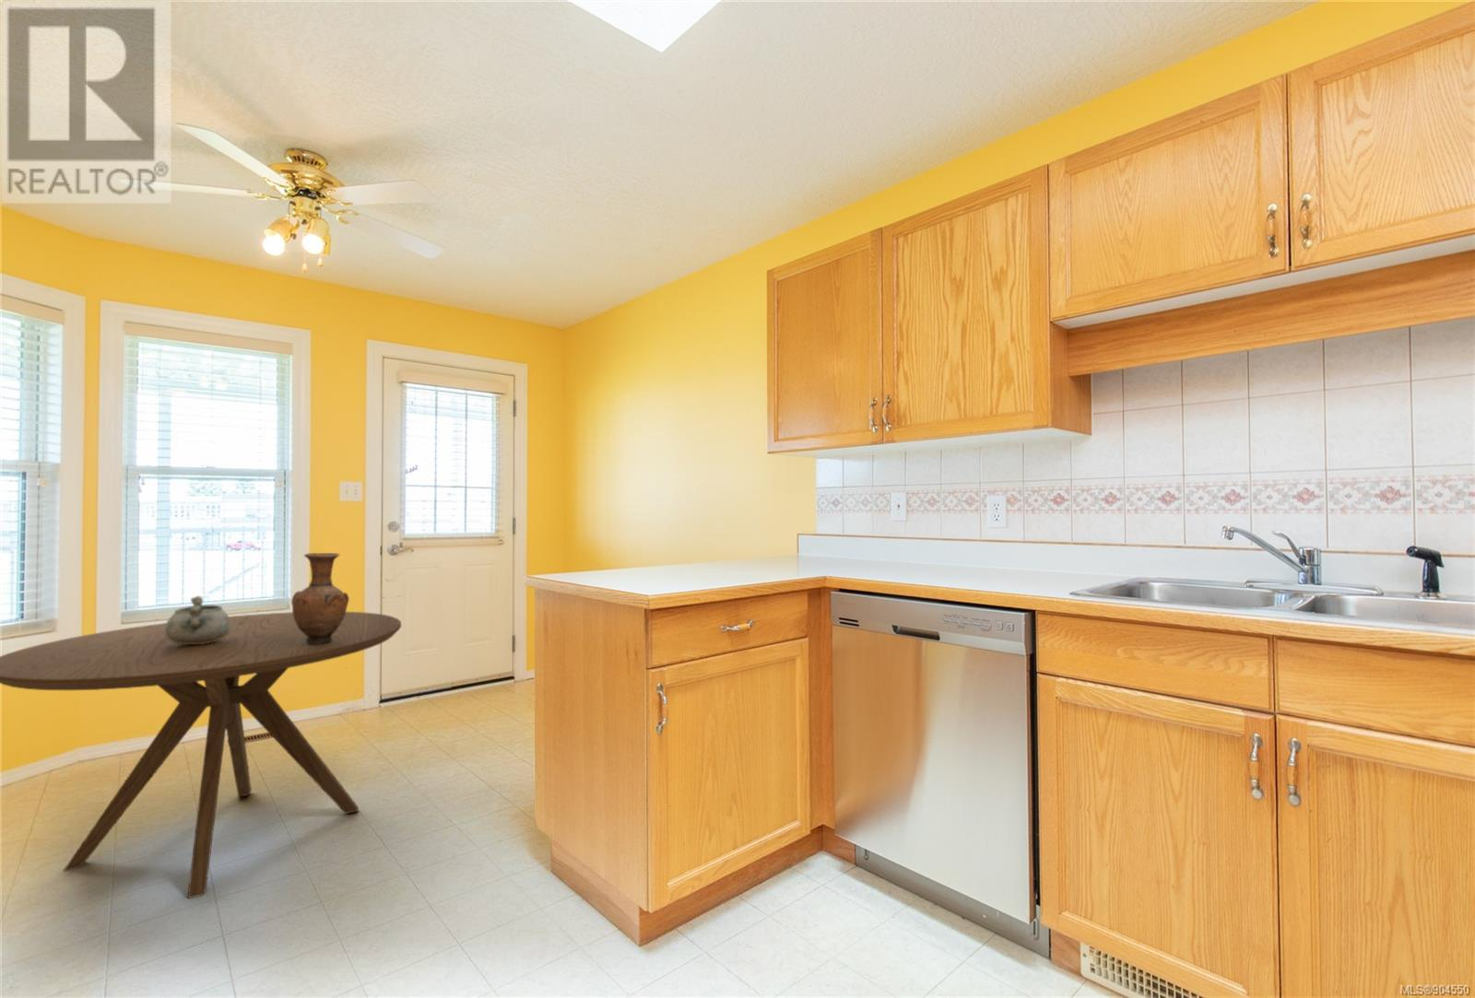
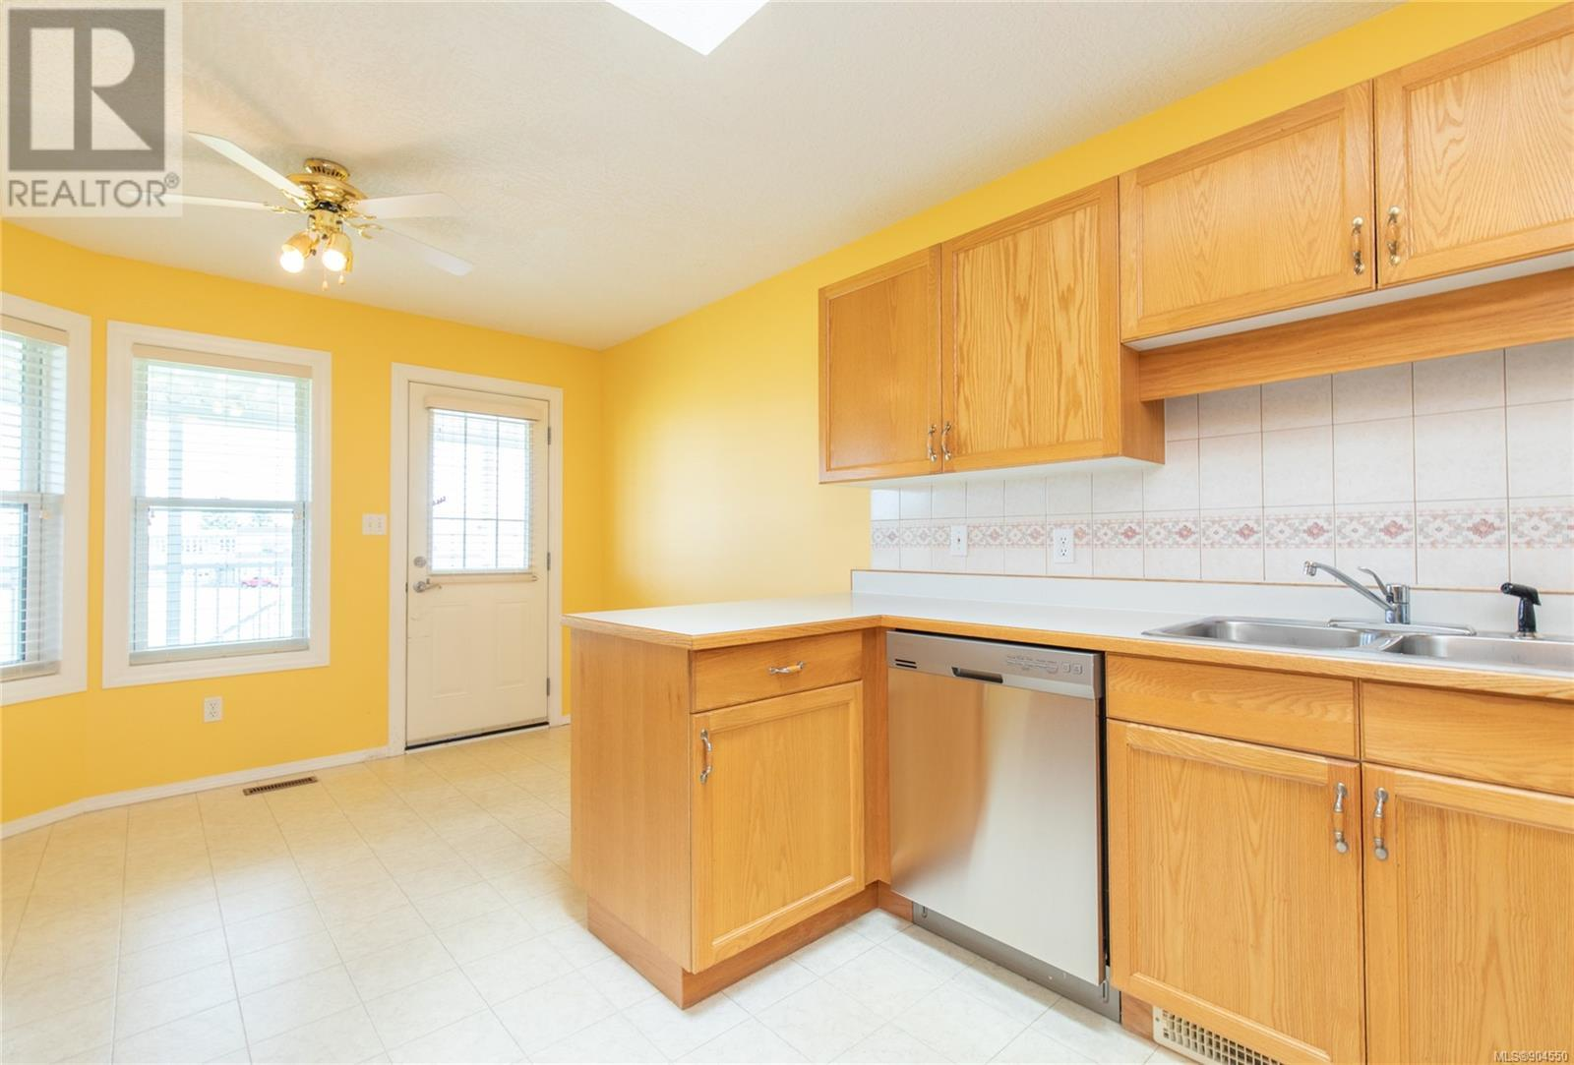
- dining table [0,611,402,899]
- decorative bowl [164,595,232,644]
- vase [291,552,350,645]
